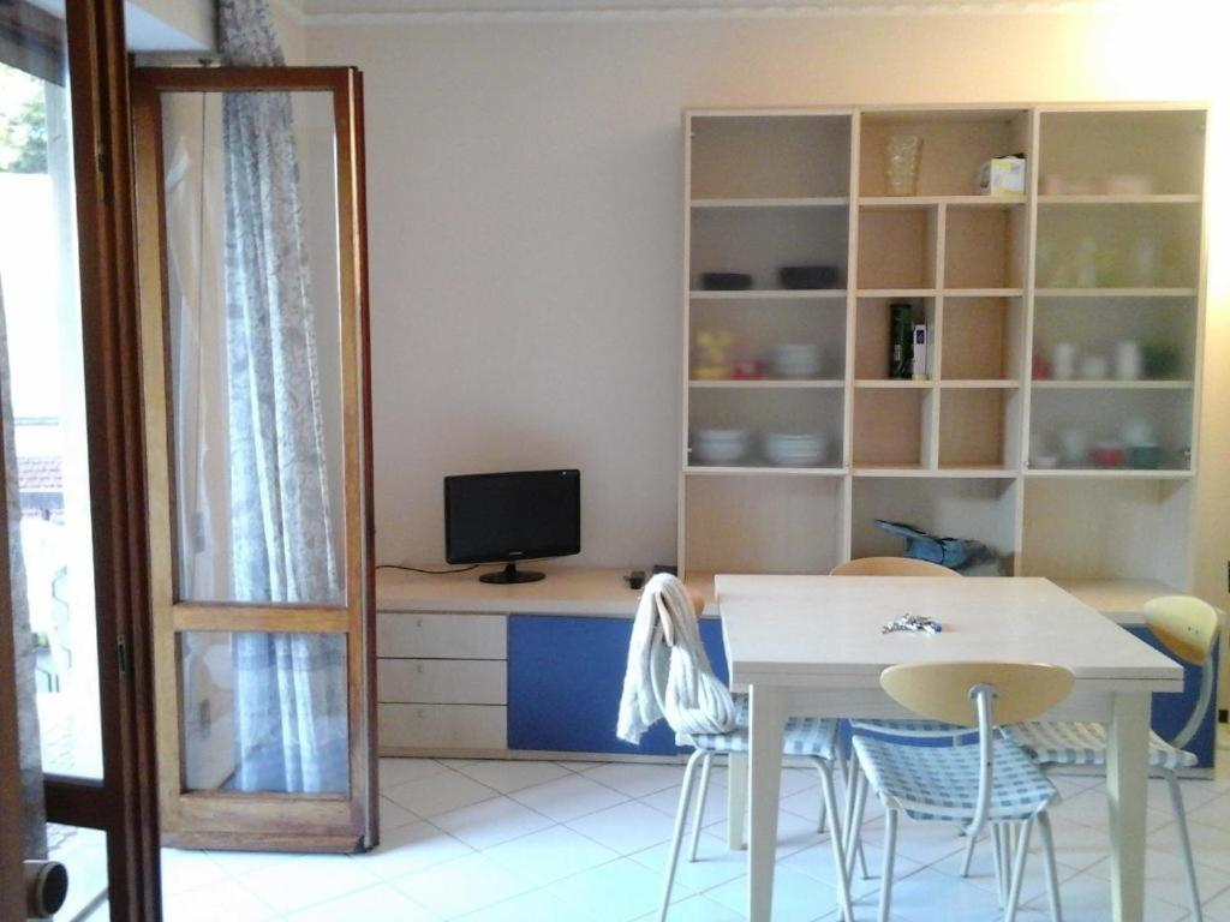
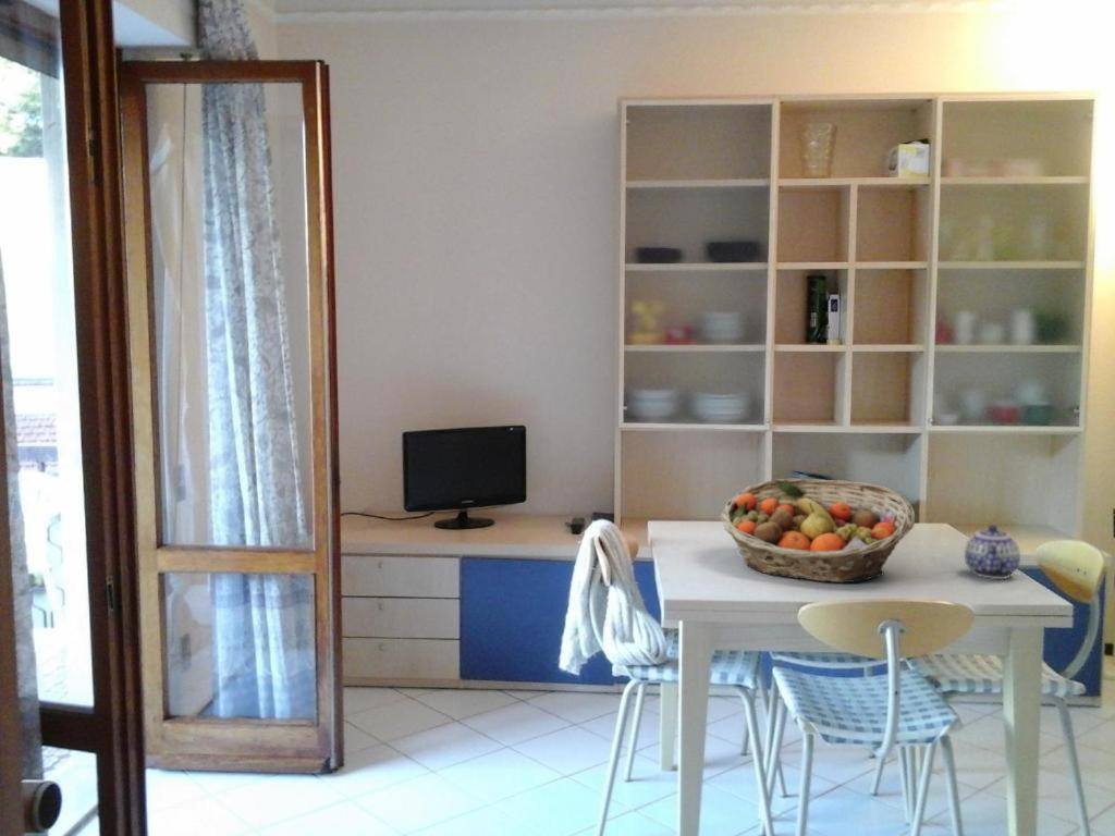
+ teapot [964,524,1021,580]
+ fruit basket [720,478,916,583]
